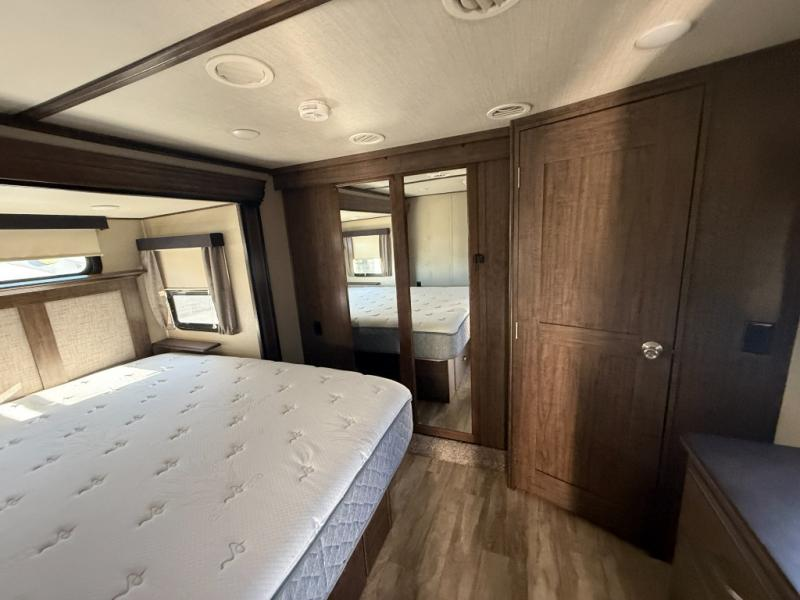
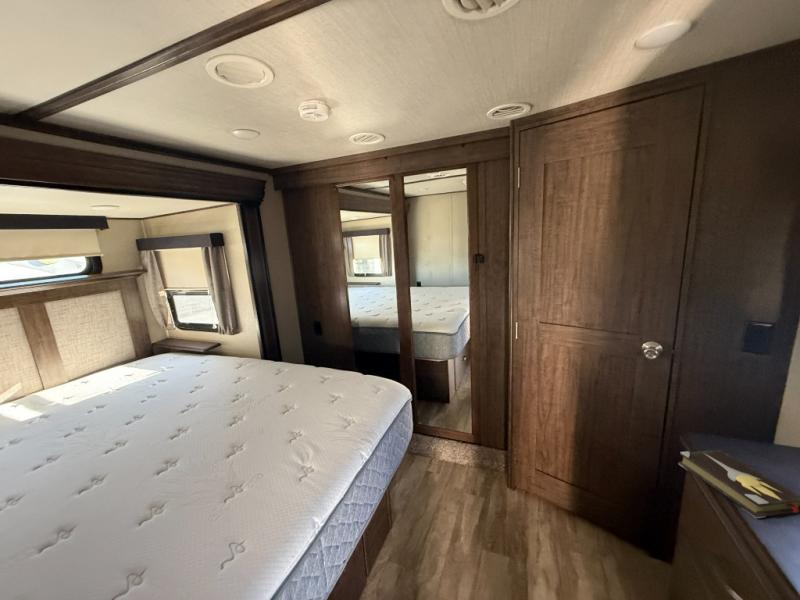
+ hardback book [678,449,800,519]
